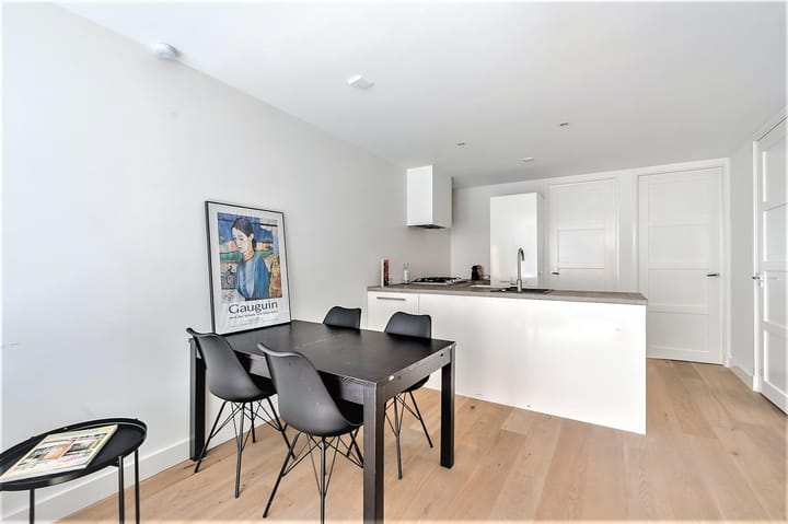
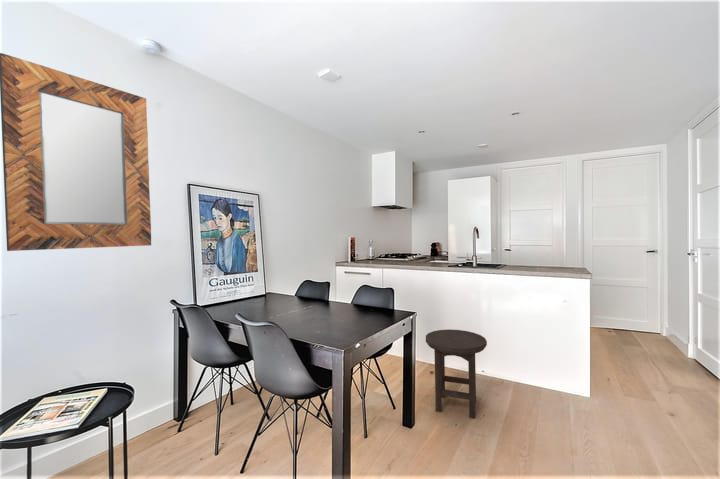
+ home mirror [0,52,152,252]
+ stool [425,328,488,420]
